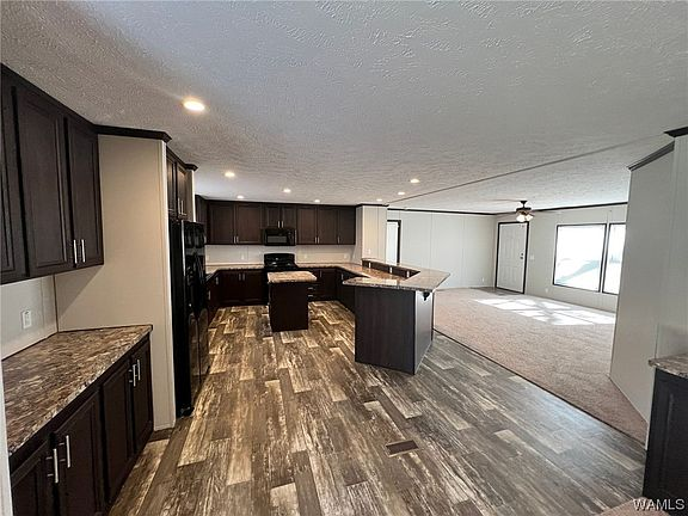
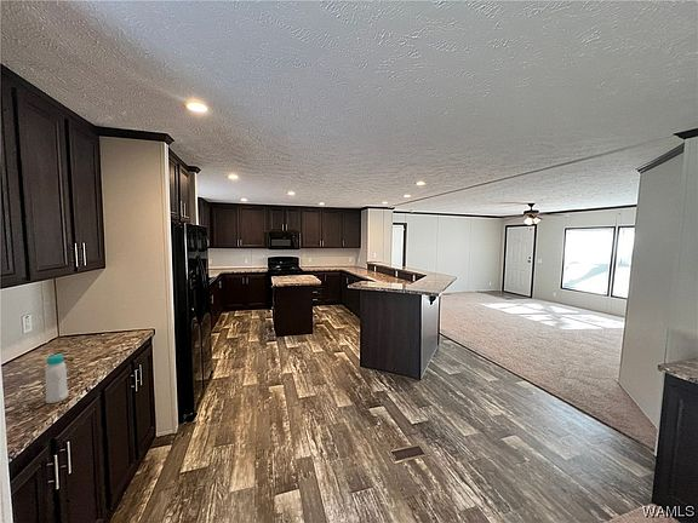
+ bottle [44,354,70,404]
